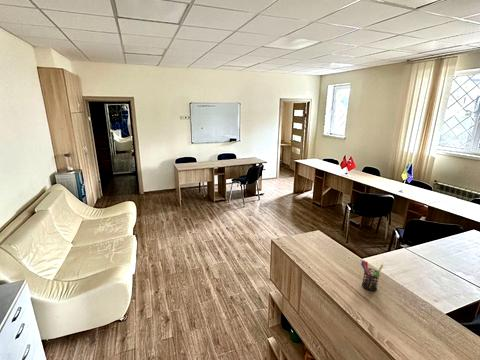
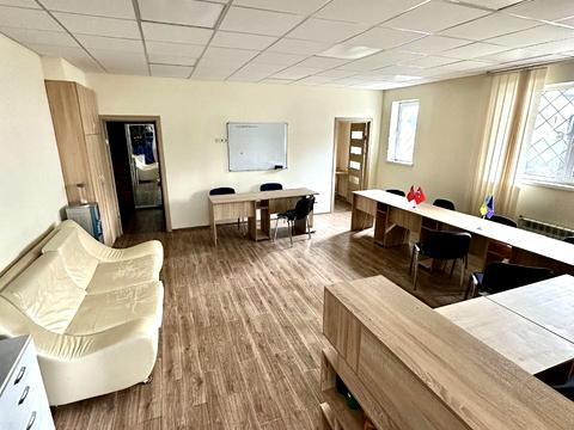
- pen holder [360,260,384,292]
